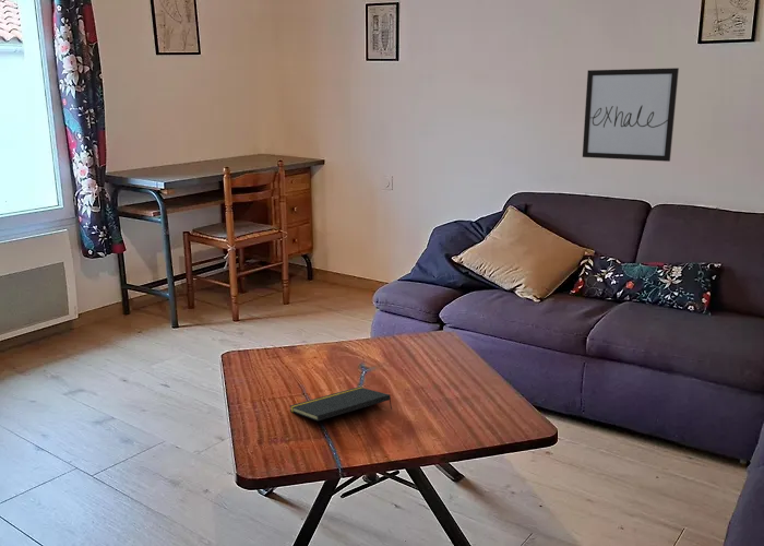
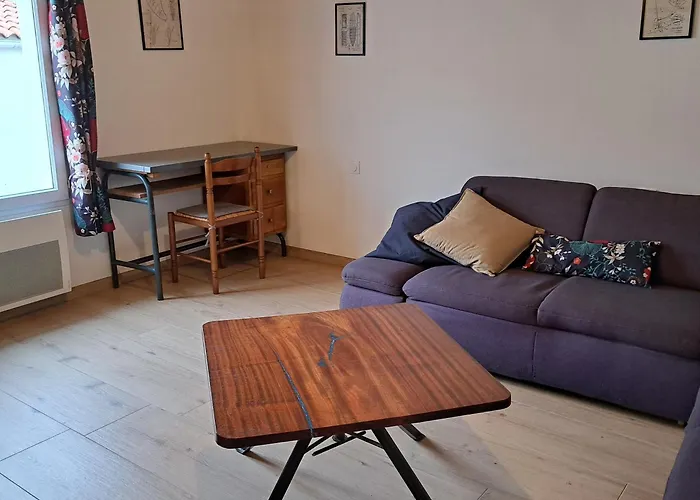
- notepad [289,385,393,423]
- wall art [582,67,680,163]
